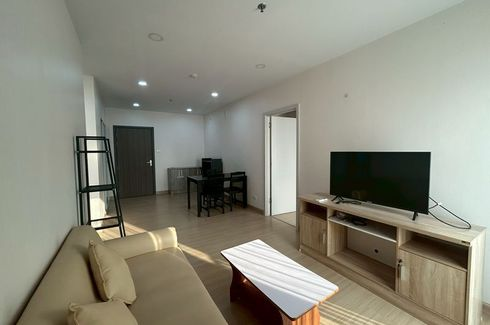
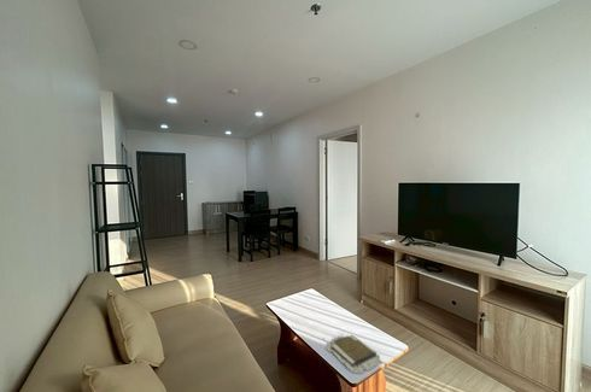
+ book [322,330,384,375]
